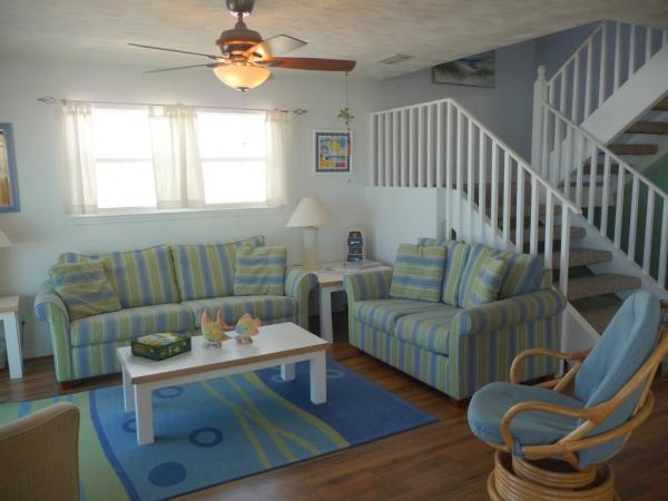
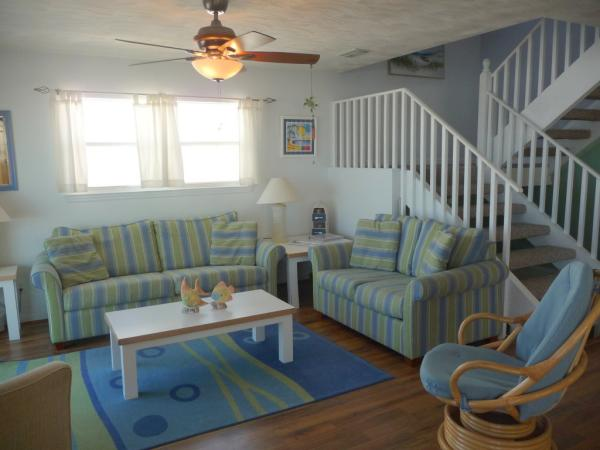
- board game [129,330,193,361]
